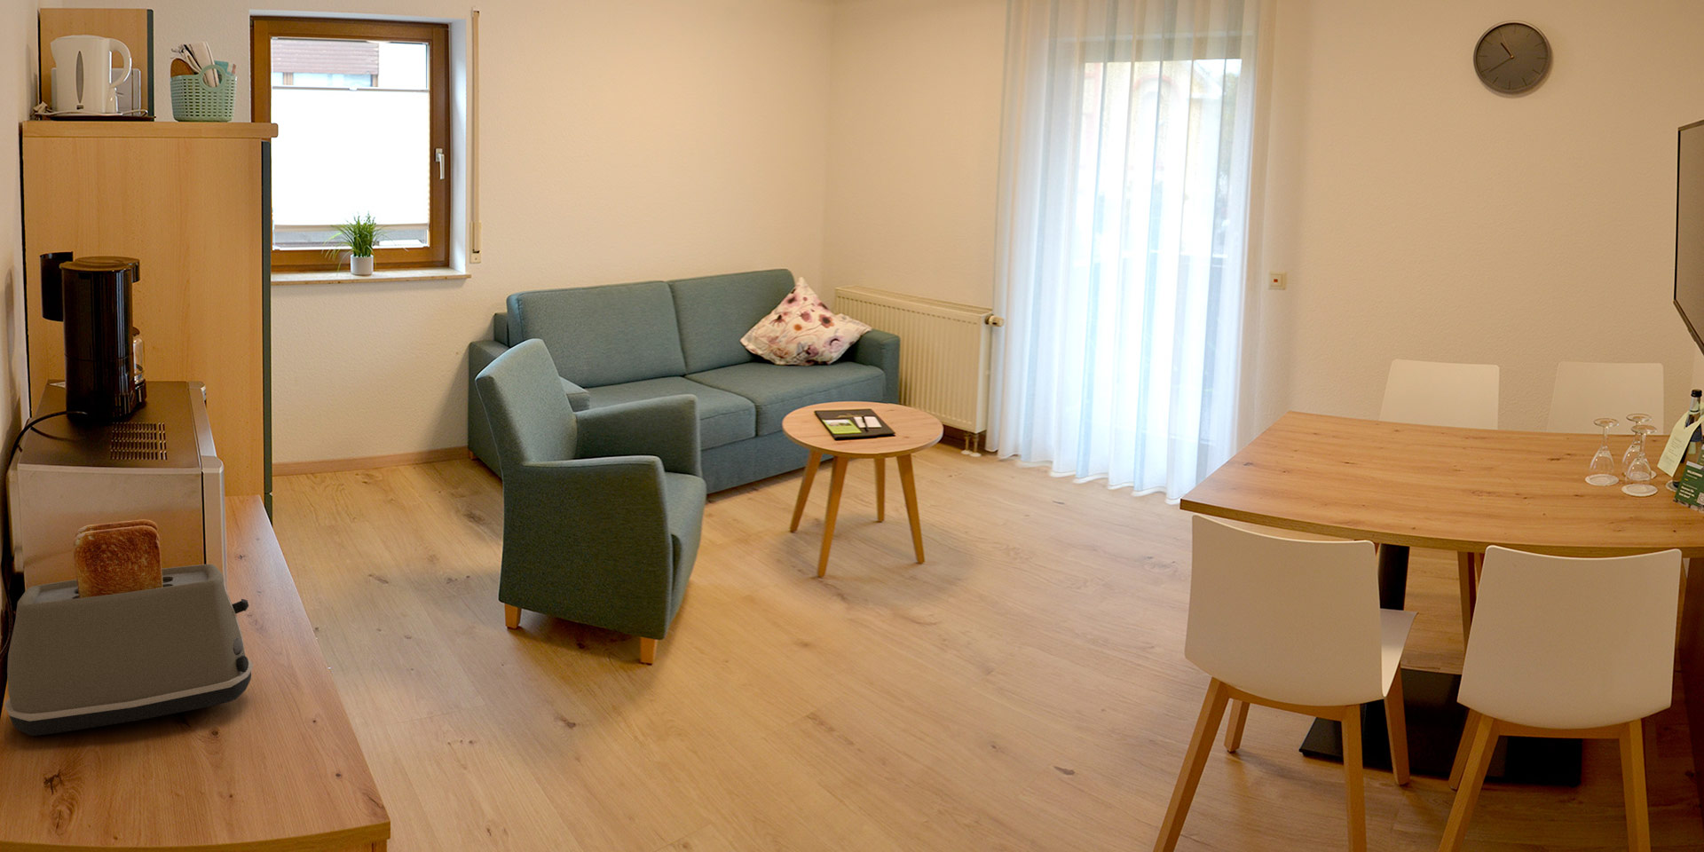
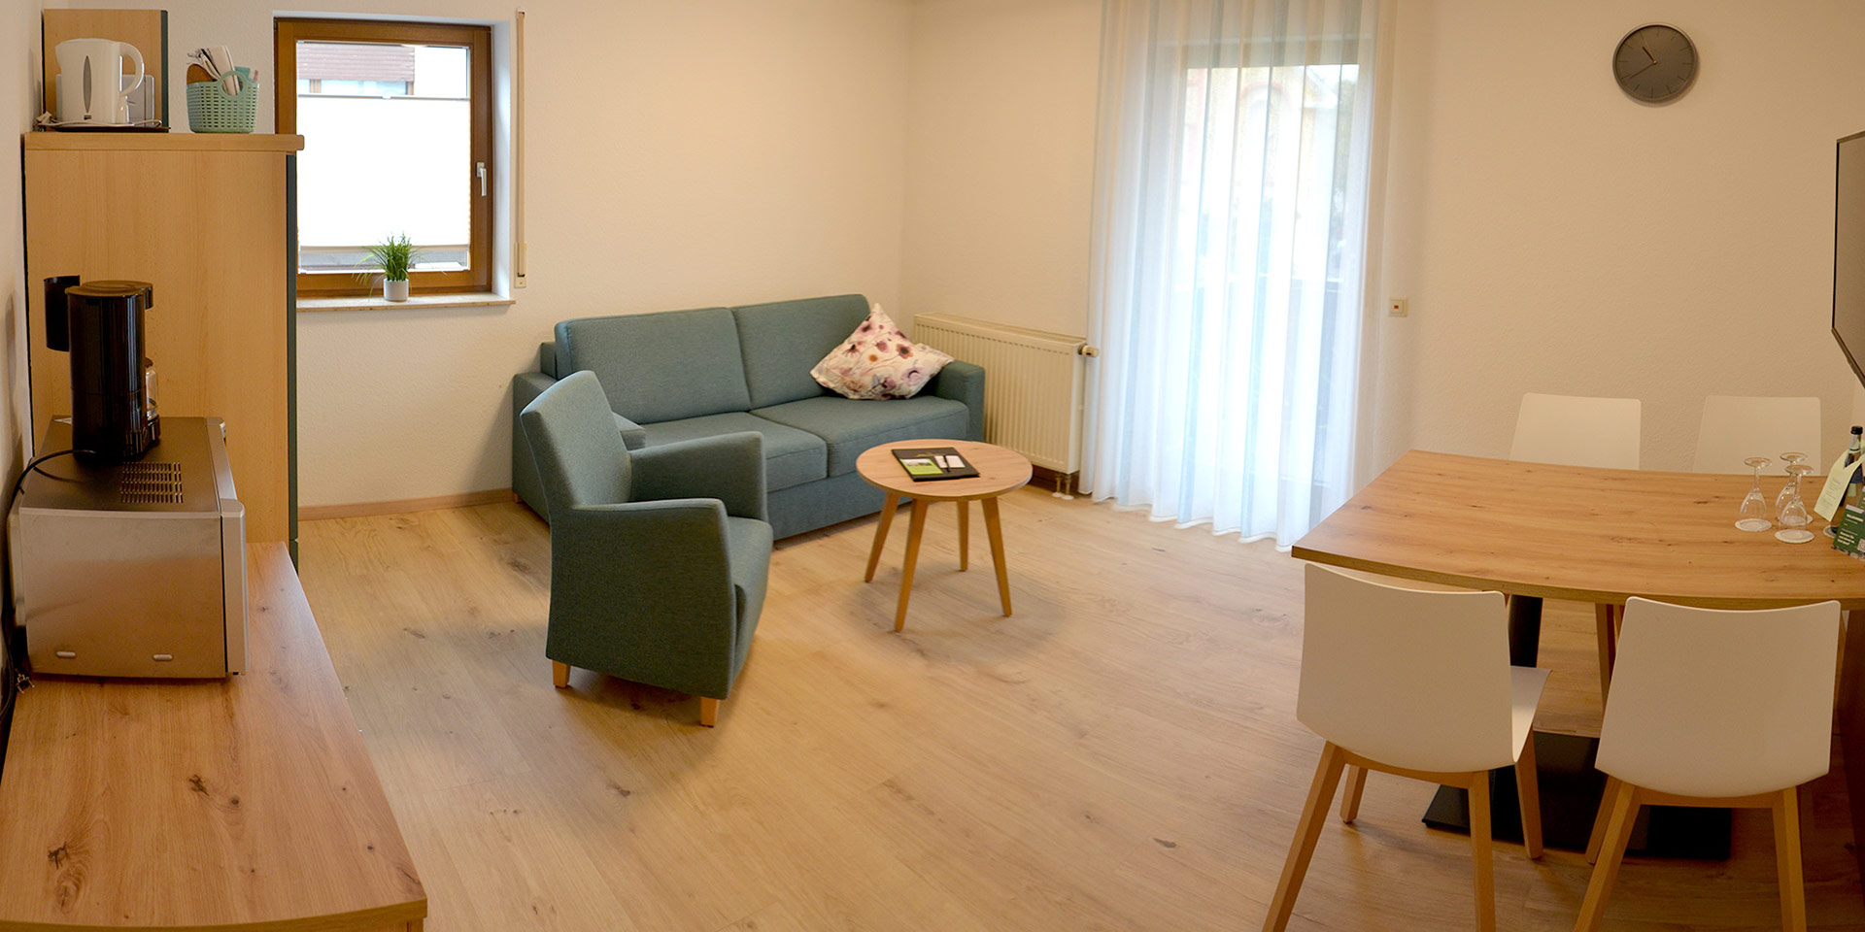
- toaster [3,518,254,737]
